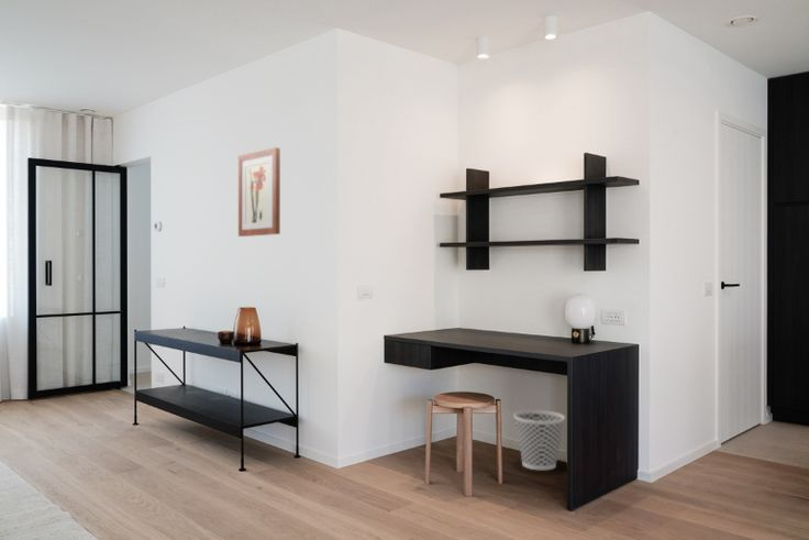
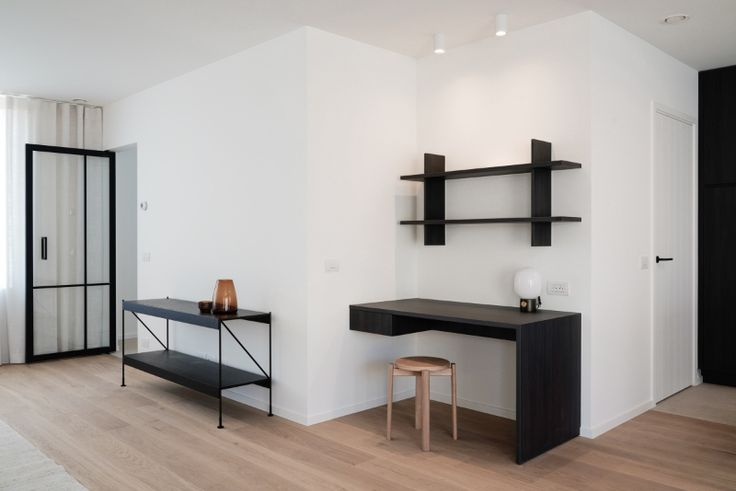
- wastebasket [512,409,566,471]
- wall art [237,146,281,238]
